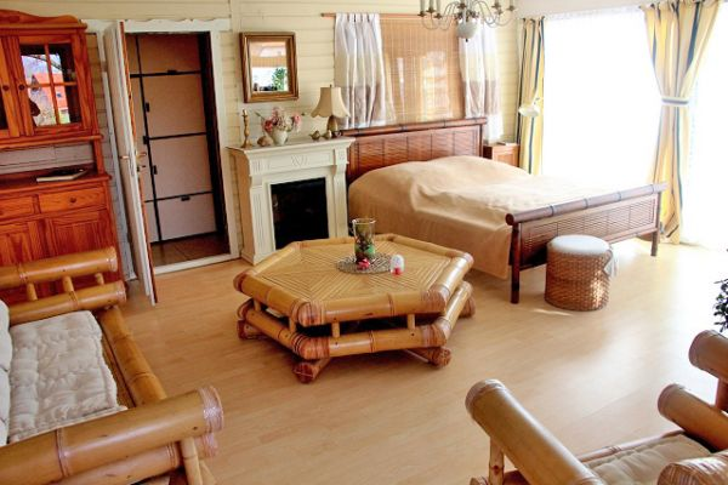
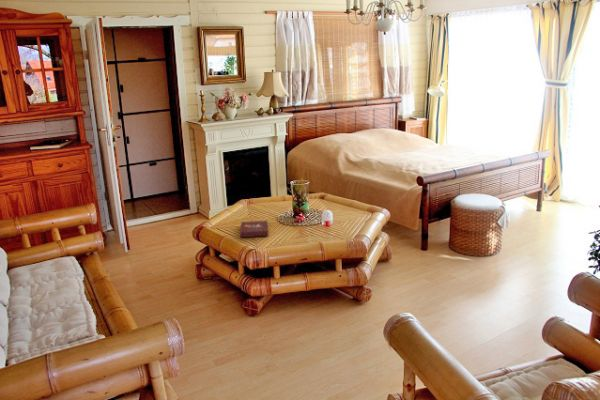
+ book [239,220,269,238]
